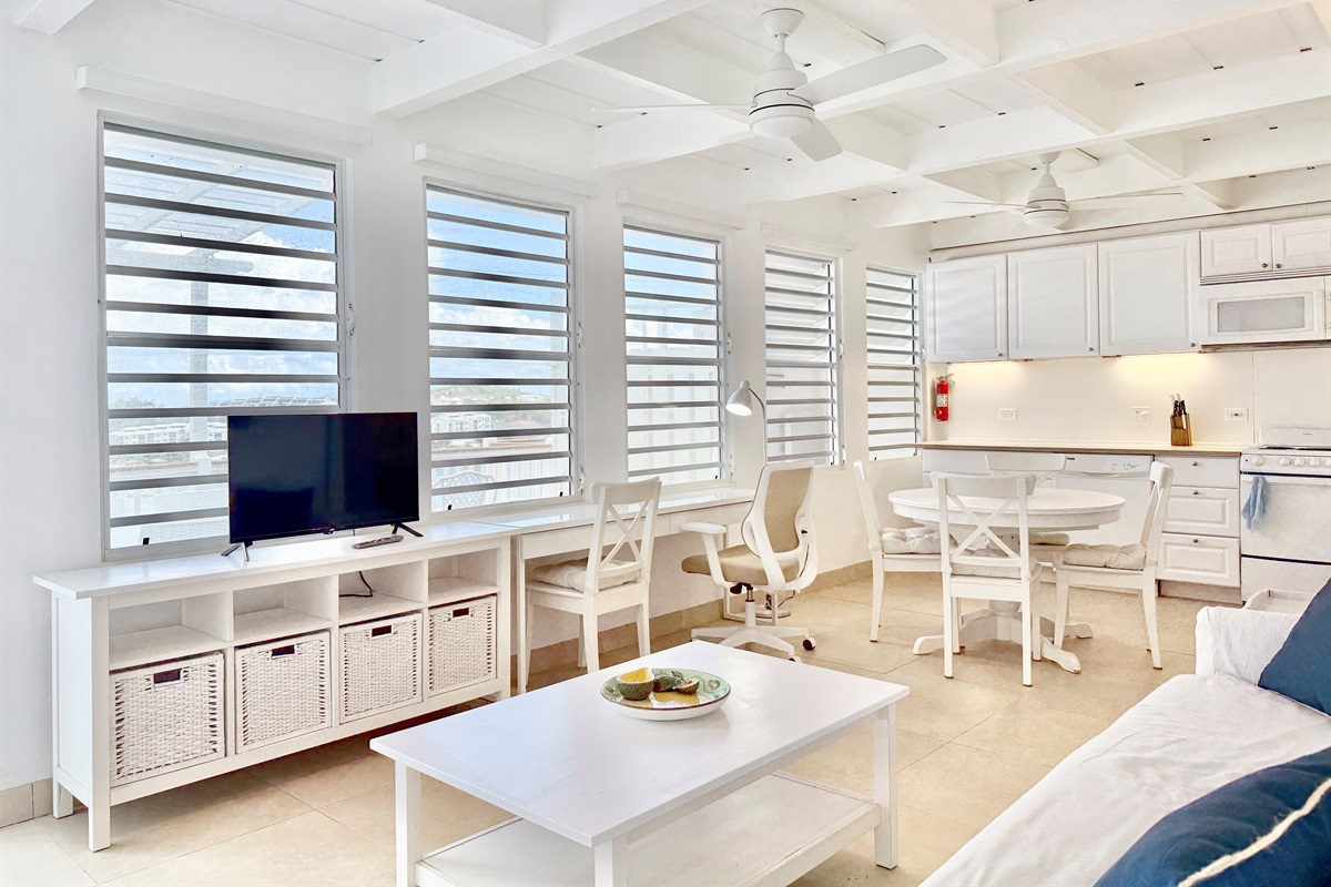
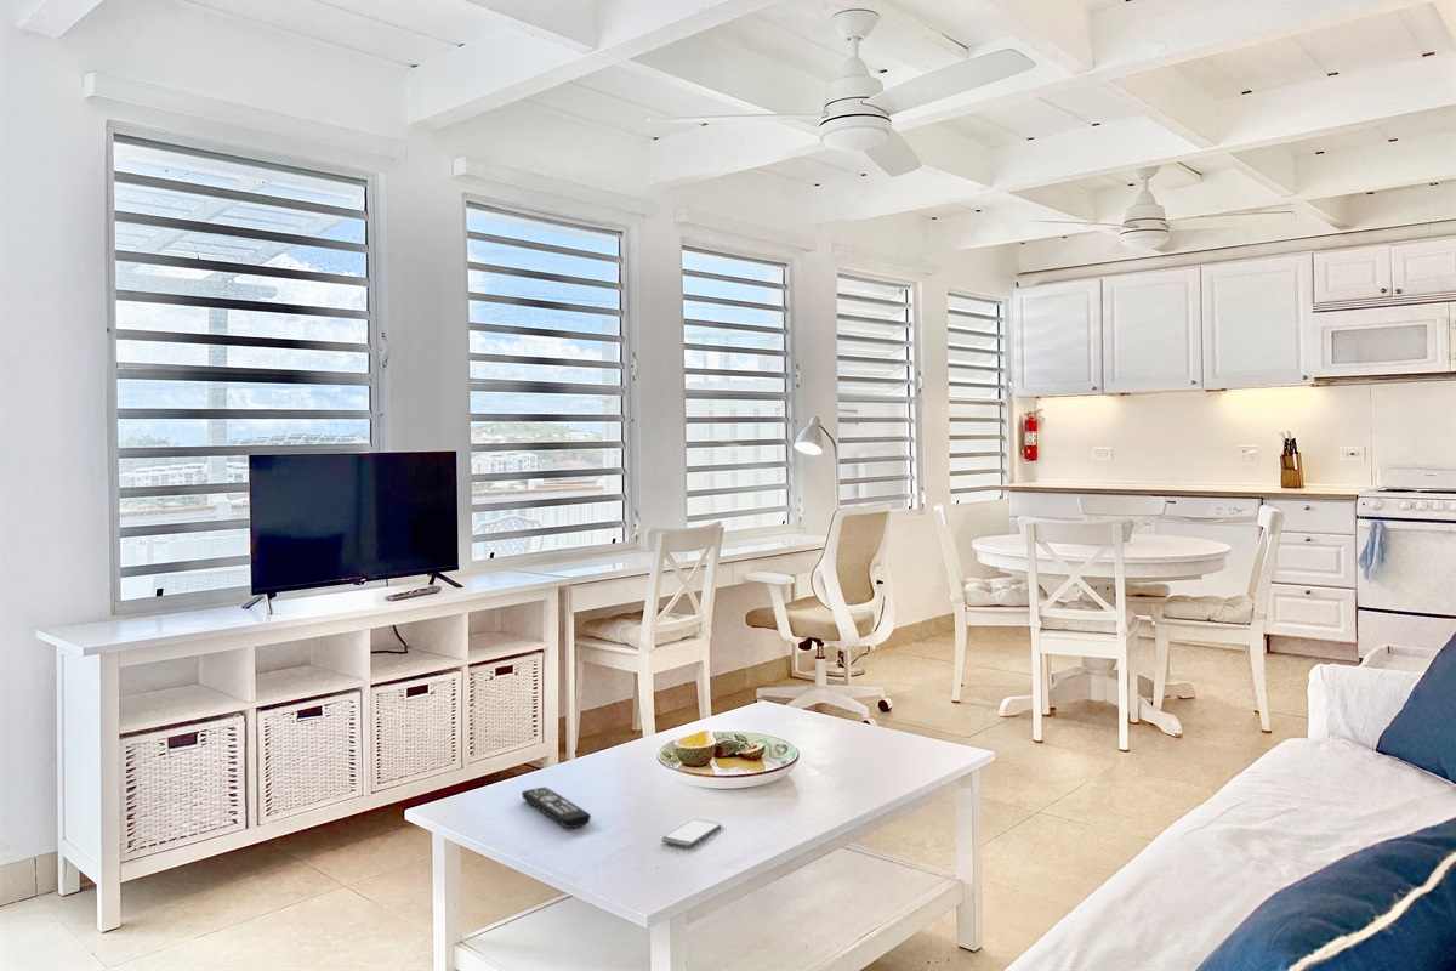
+ smartphone [661,818,722,848]
+ remote control [521,787,592,829]
